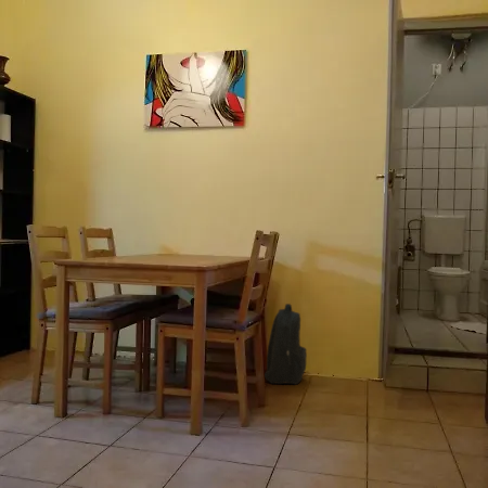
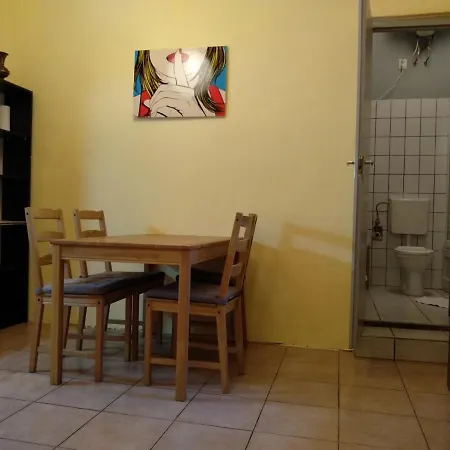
- backpack [264,303,308,385]
